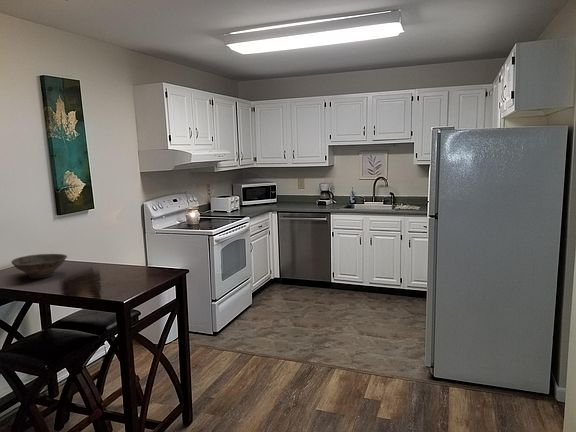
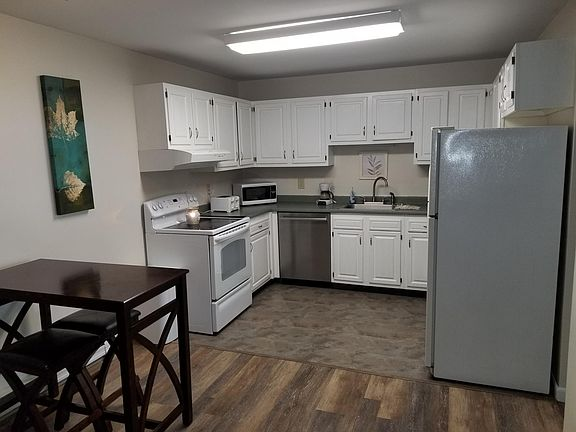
- bowl [10,253,68,280]
